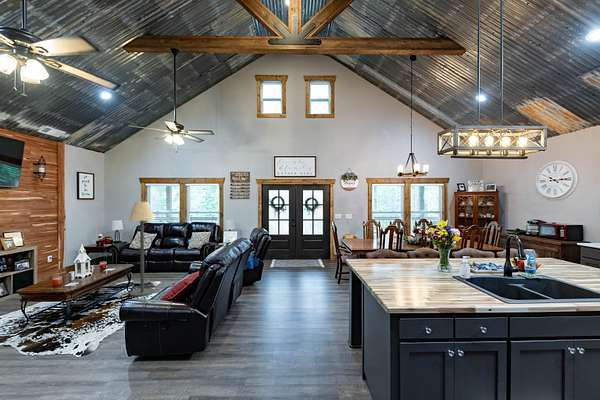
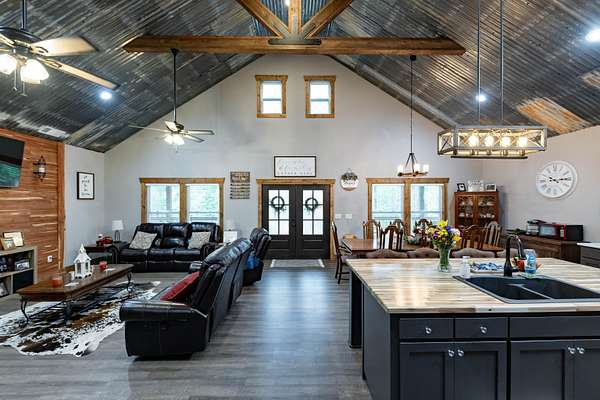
- floor lamp [128,201,156,297]
